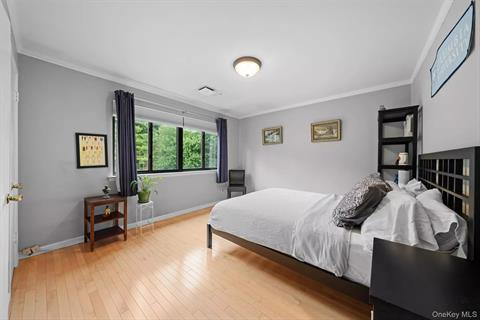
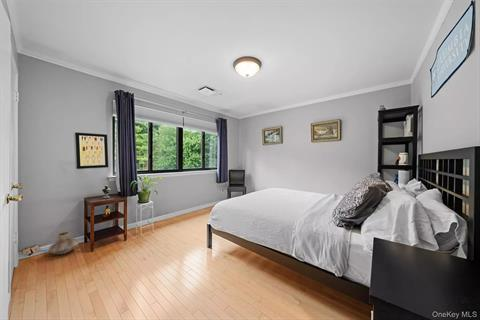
+ vase [47,230,80,255]
